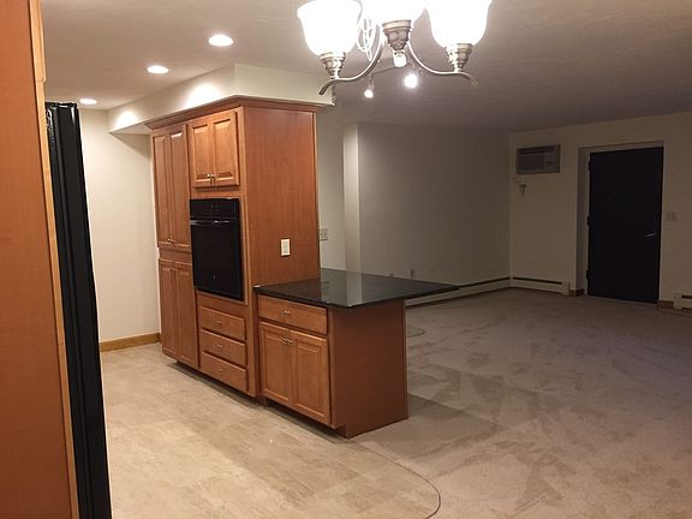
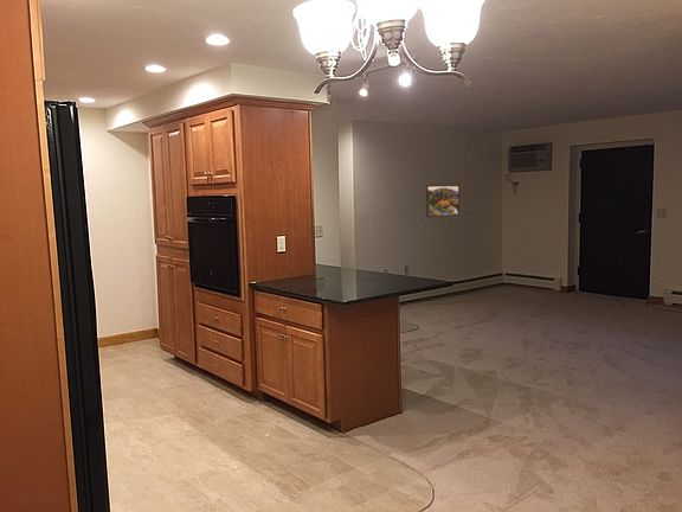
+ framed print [425,184,461,218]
